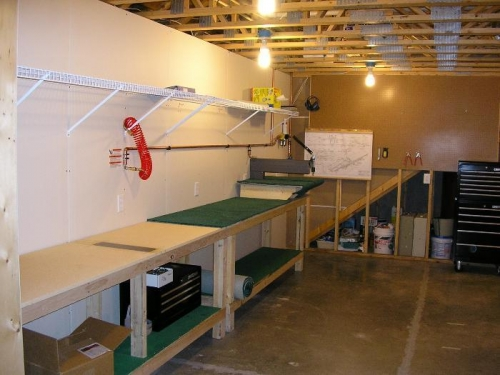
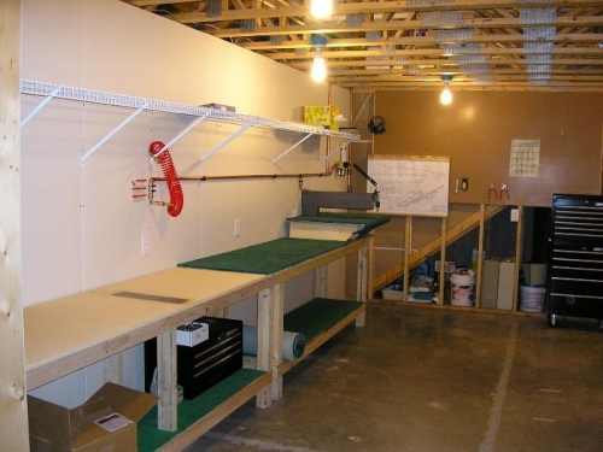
+ calendar [508,131,541,178]
